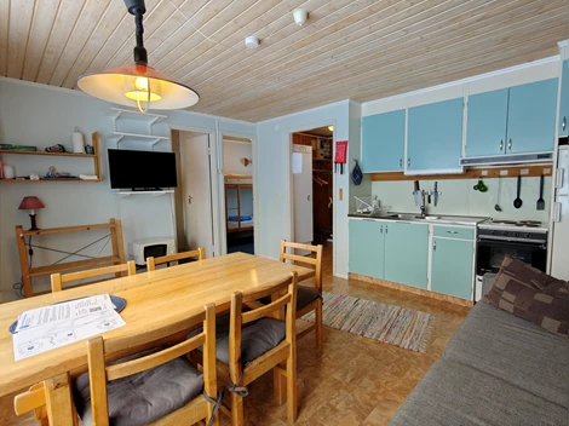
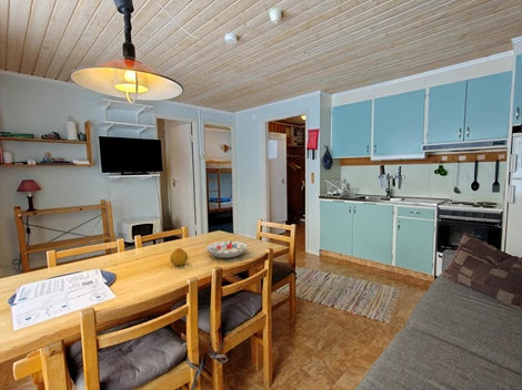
+ decorative bowl [204,239,249,259]
+ fruit [169,247,189,267]
